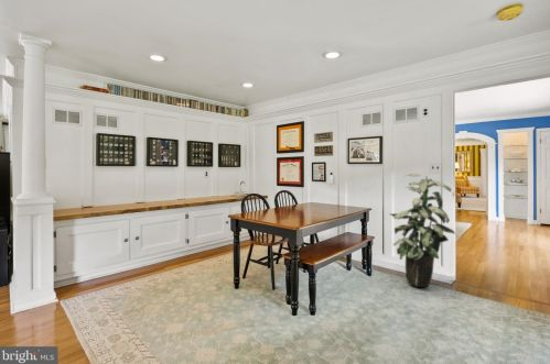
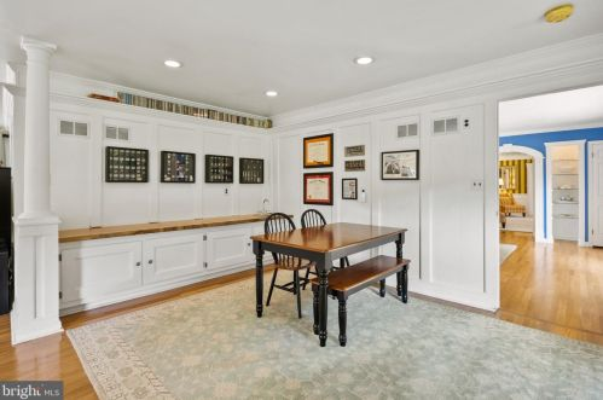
- indoor plant [389,173,456,288]
